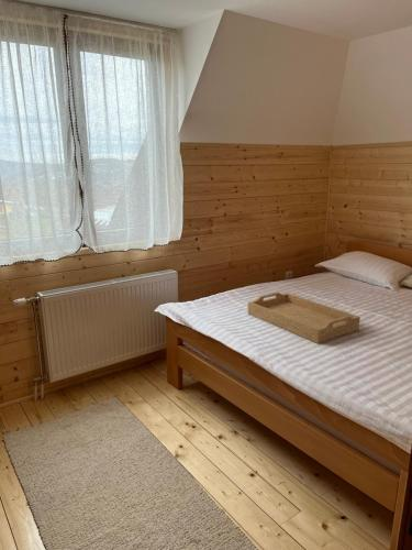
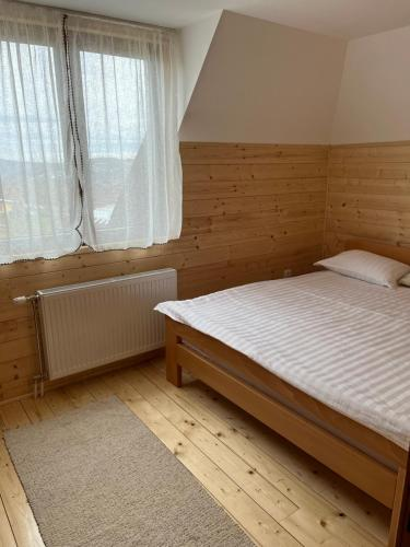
- serving tray [247,292,361,344]
